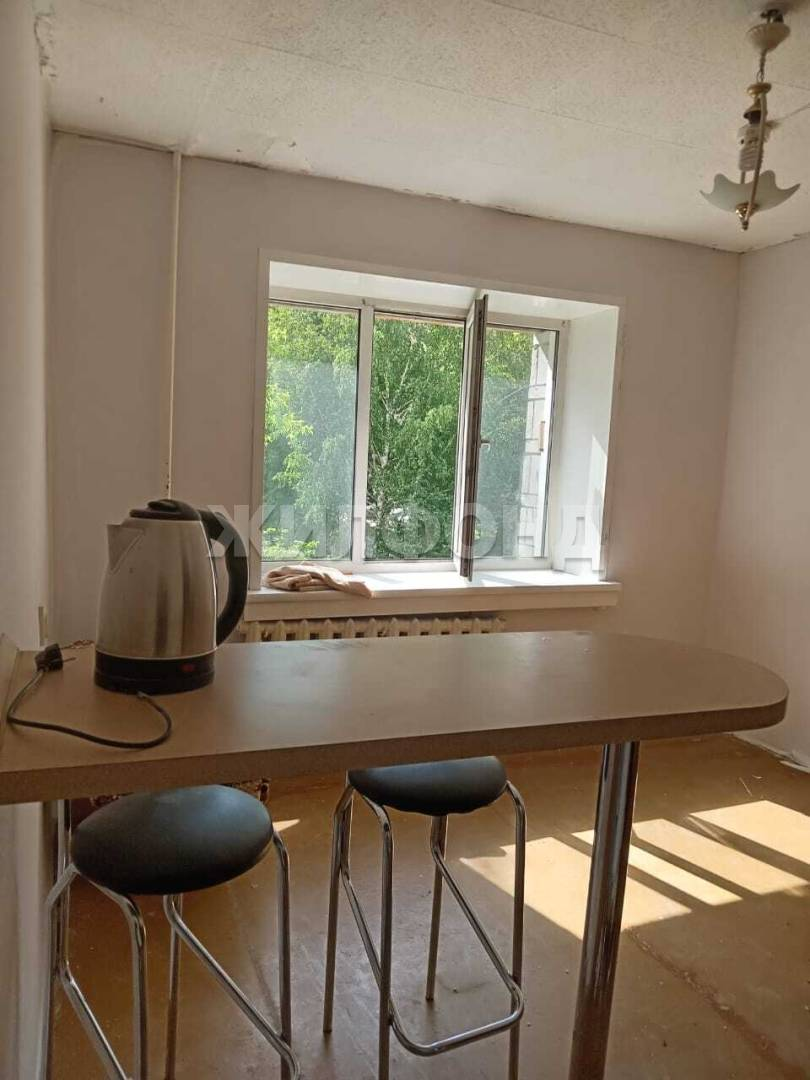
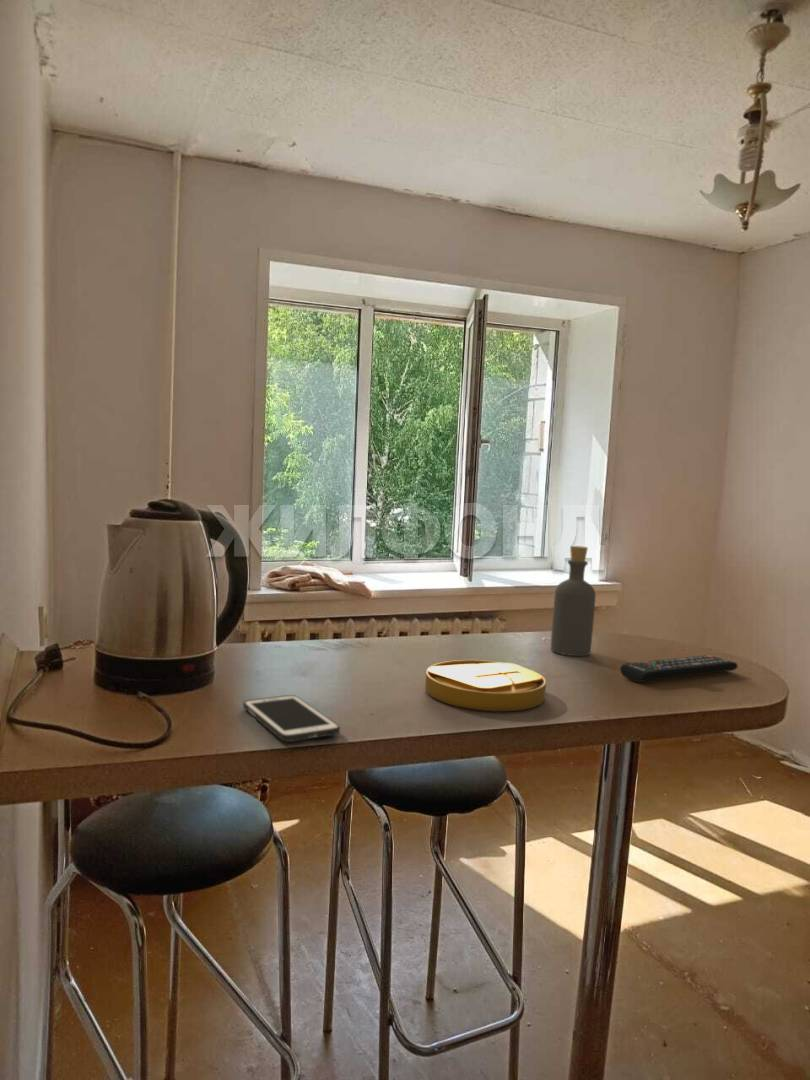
+ banana [424,659,547,712]
+ cell phone [242,694,341,743]
+ remote control [619,654,739,683]
+ bottle [550,545,597,657]
